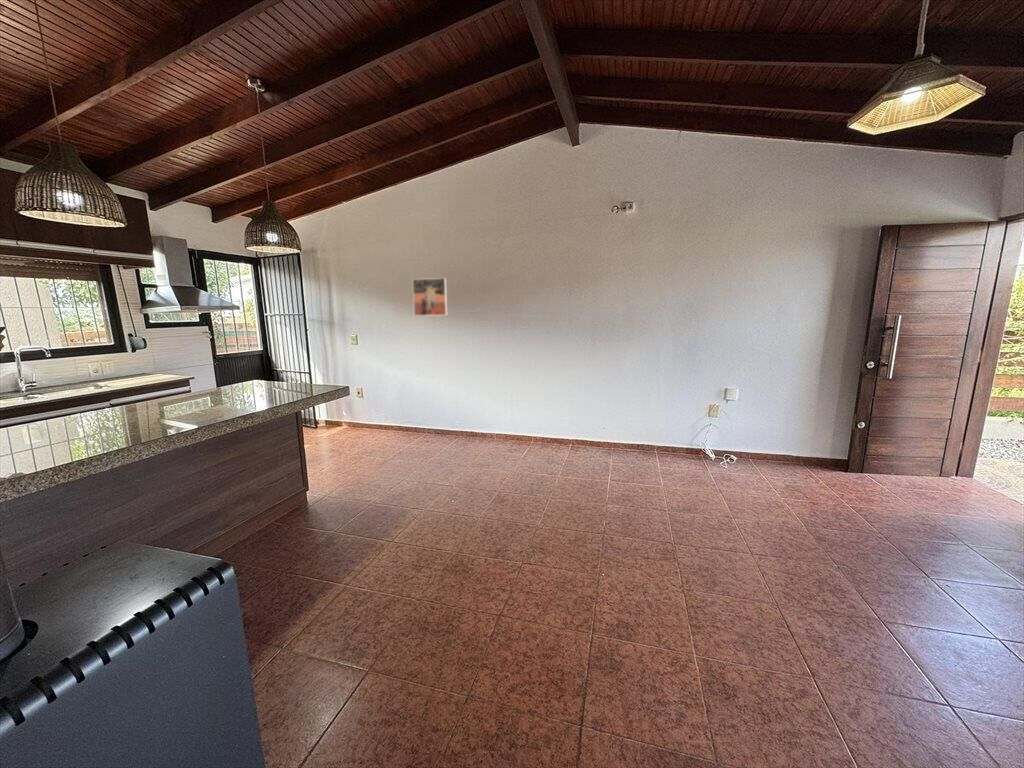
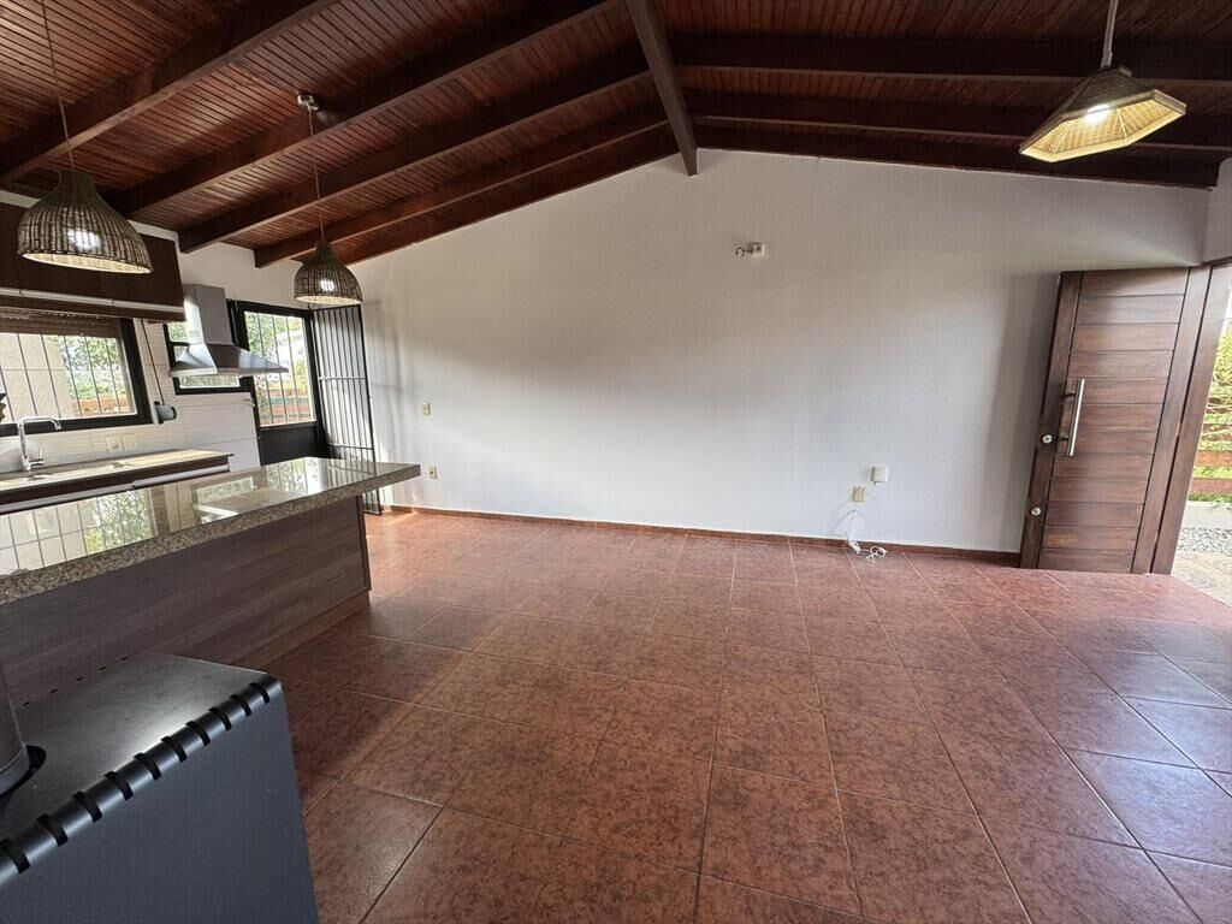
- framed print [412,277,448,317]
